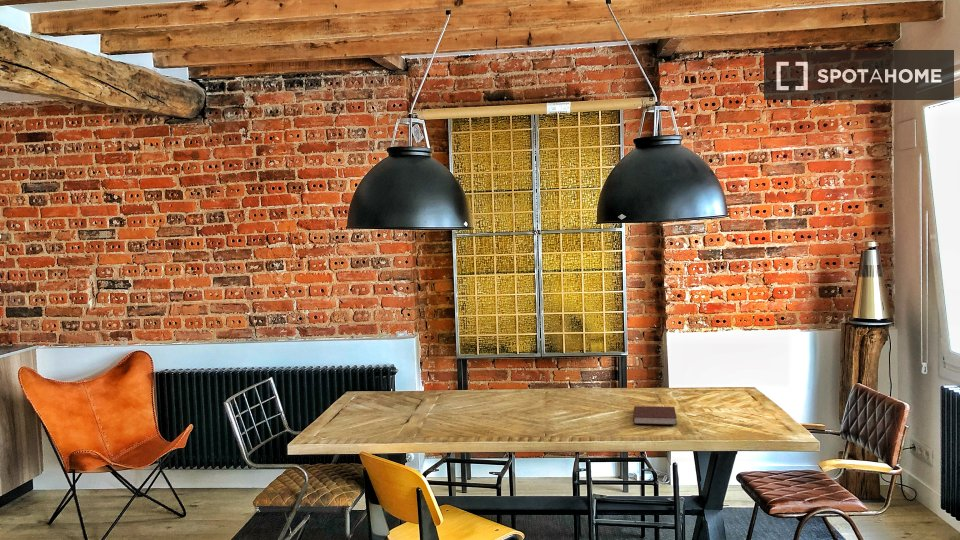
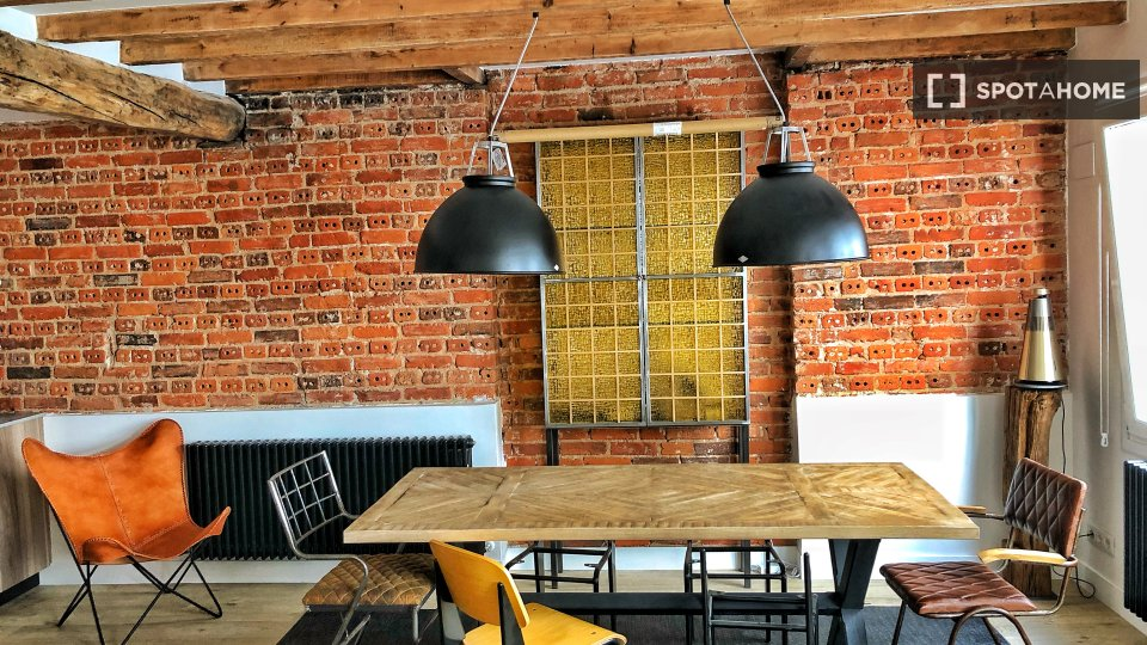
- notebook [632,405,678,426]
